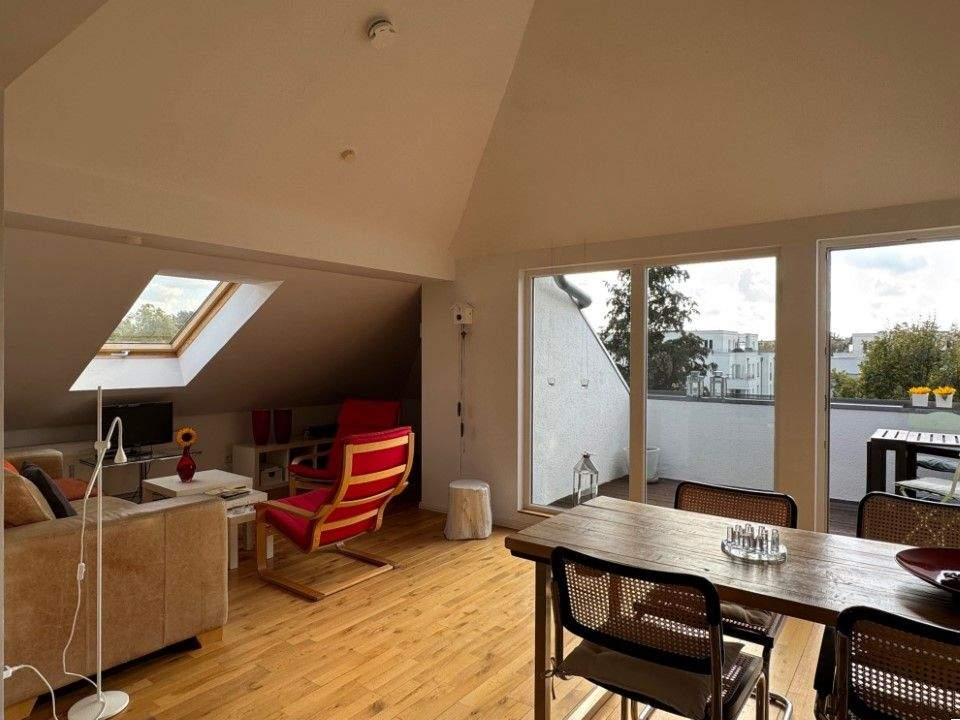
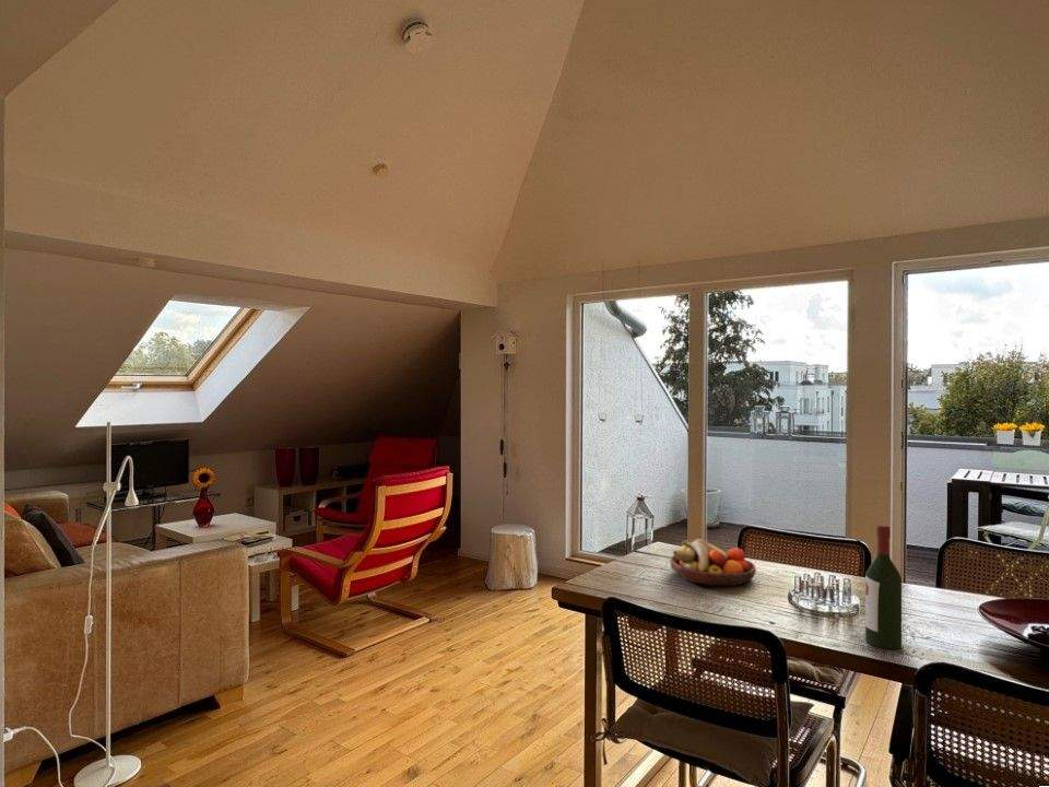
+ wine bottle [864,524,903,650]
+ fruit bowl [669,538,757,588]
